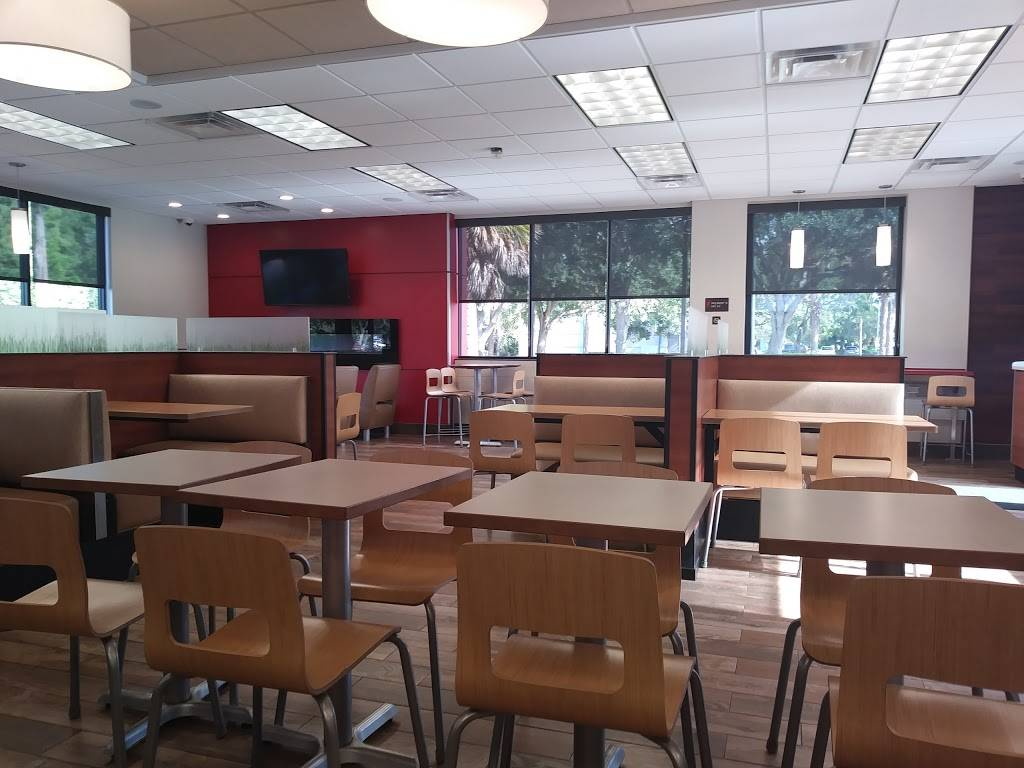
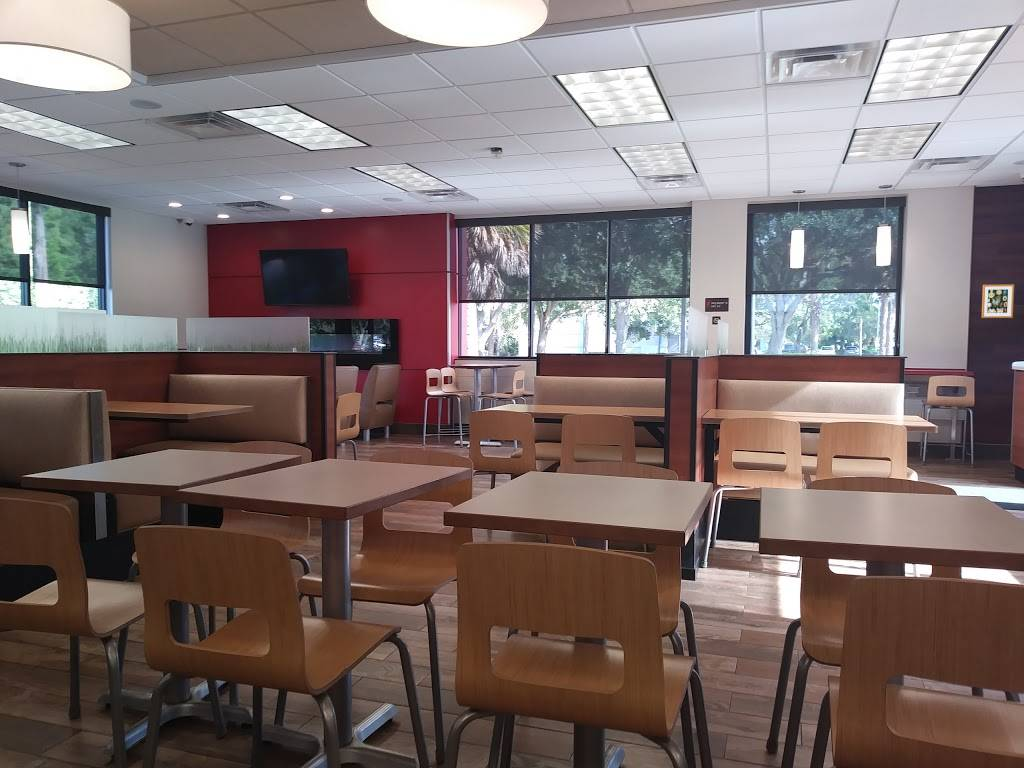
+ wall art [981,283,1015,319]
